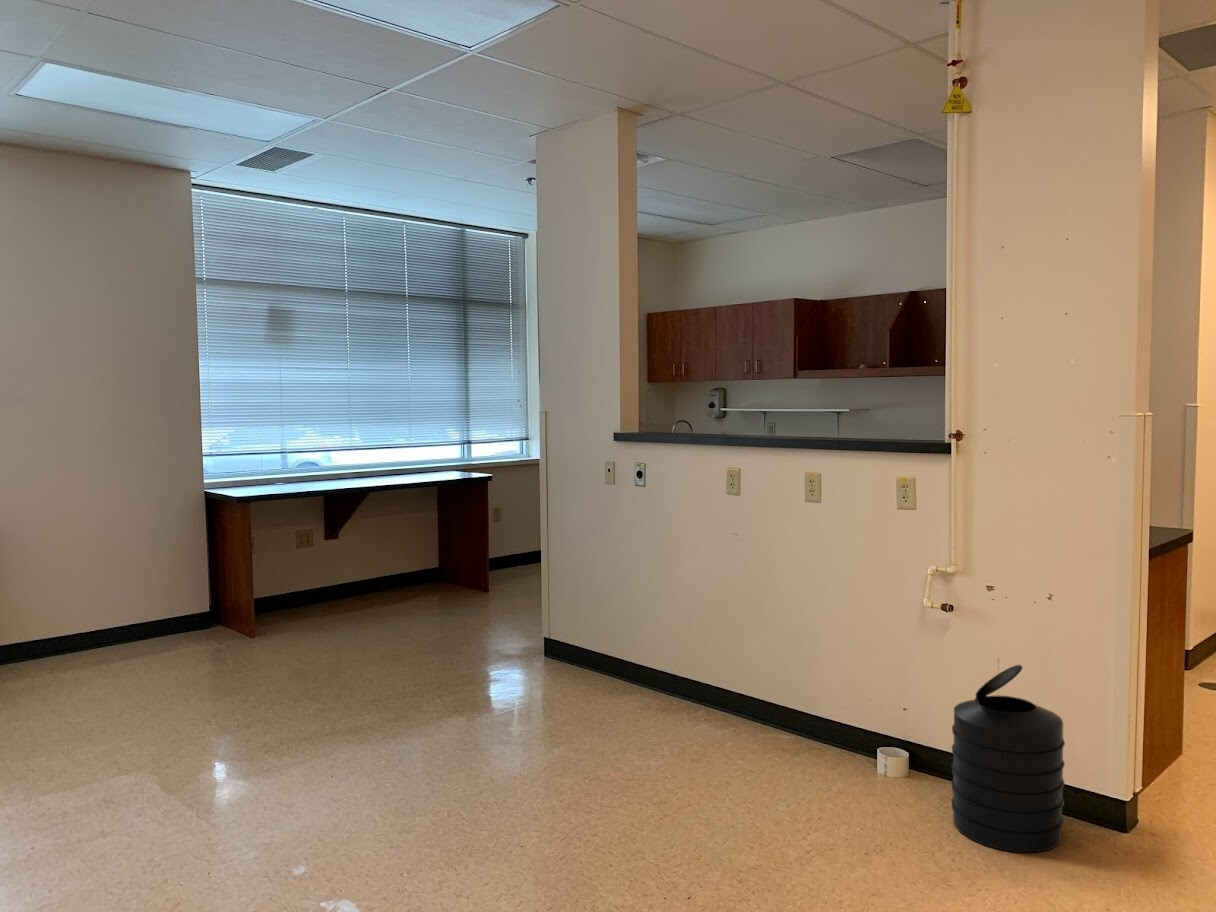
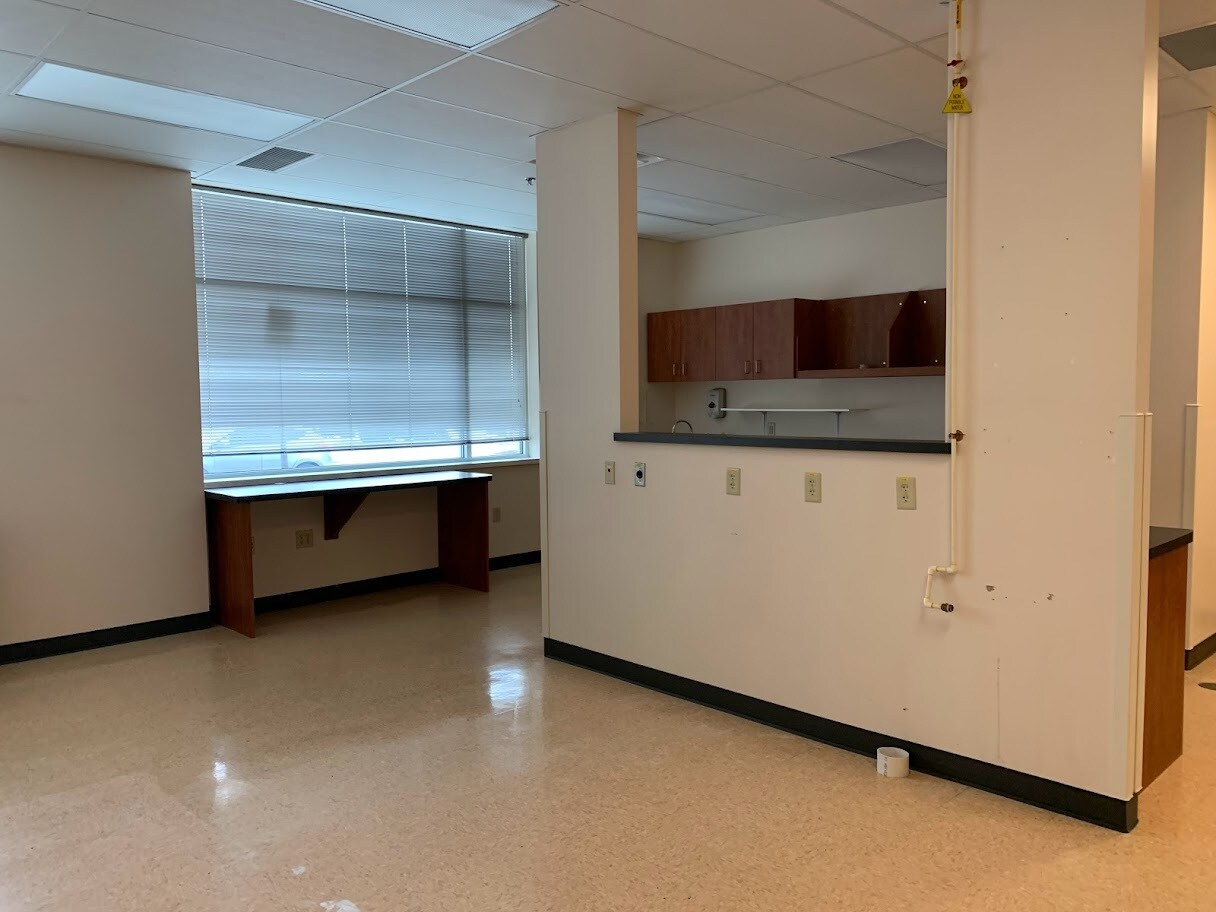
- trash can [951,664,1066,853]
